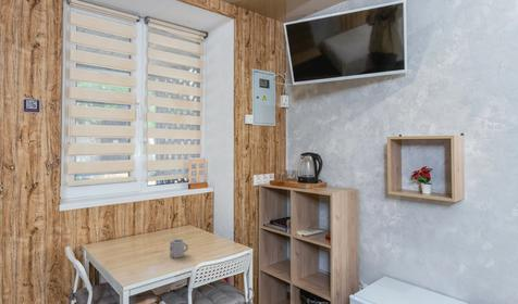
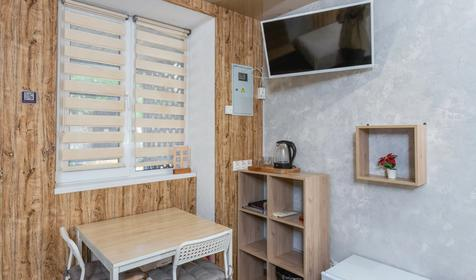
- cup [169,238,189,259]
